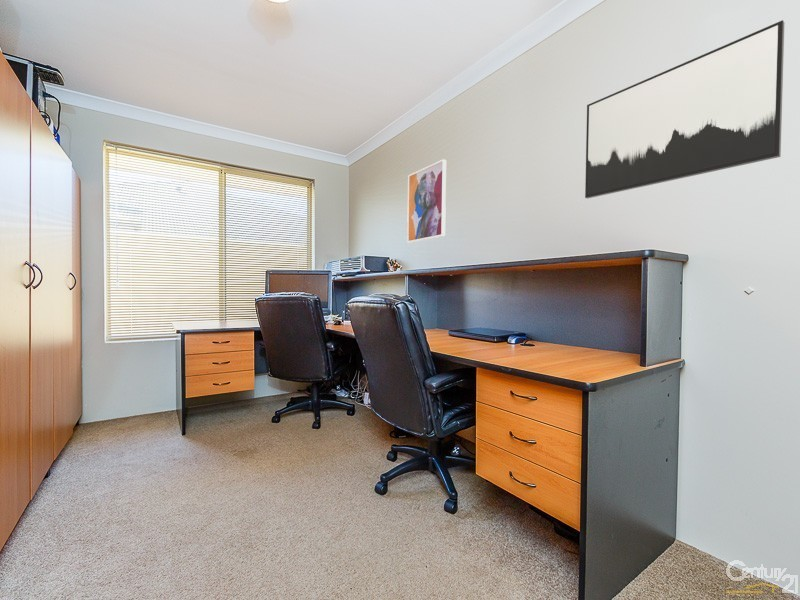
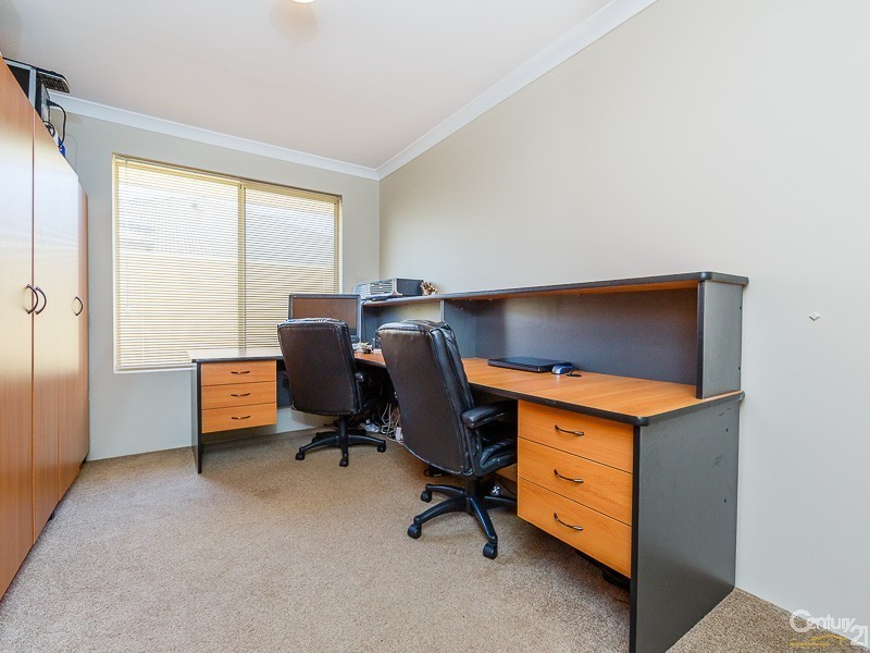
- wall art [406,158,447,244]
- wall art [584,19,785,200]
